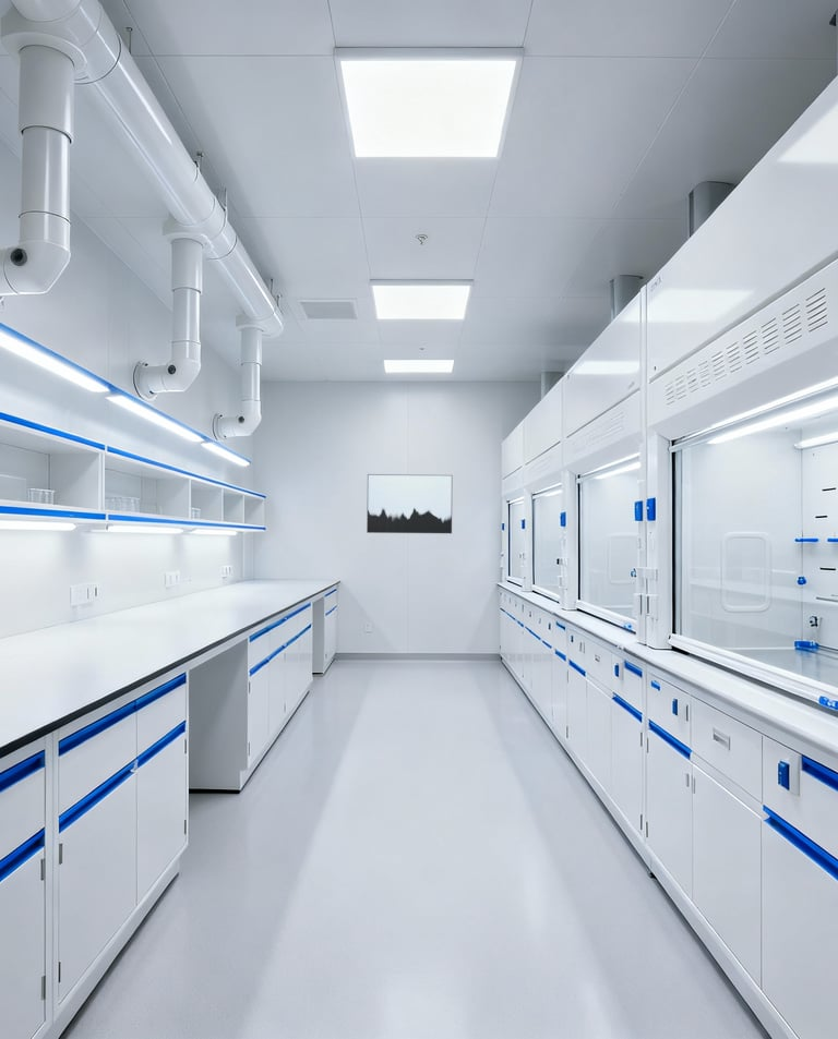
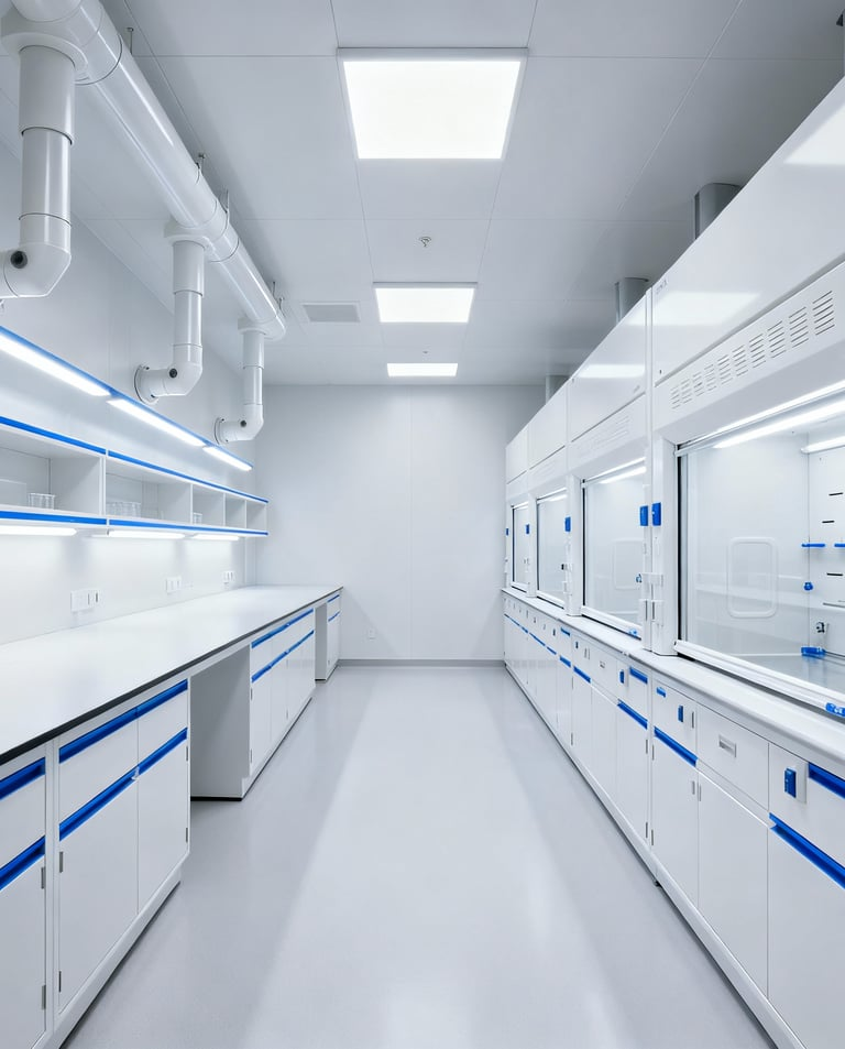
- wall art [366,473,454,534]
